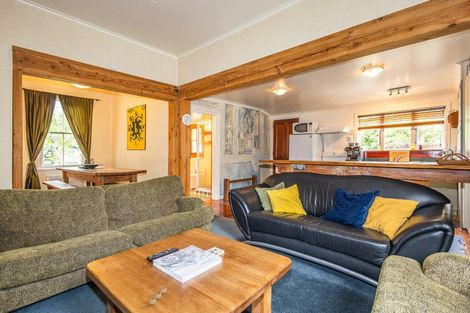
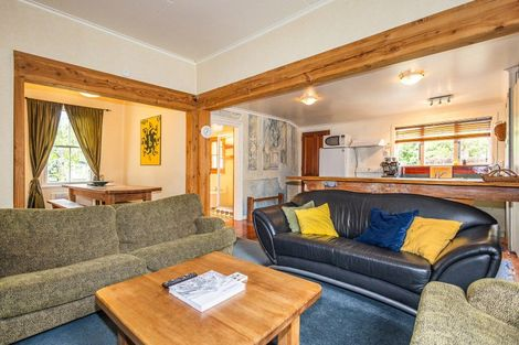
- candle [149,285,167,305]
